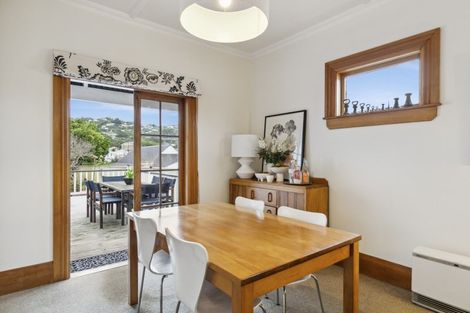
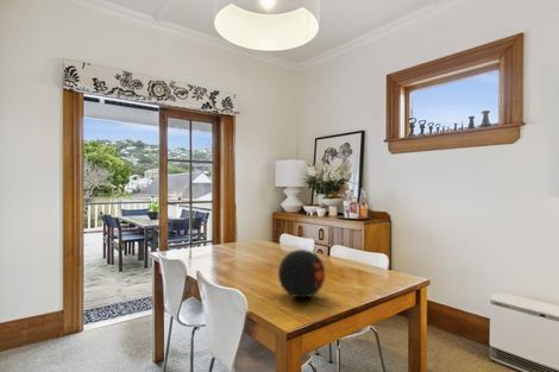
+ decorative ball [277,248,326,300]
